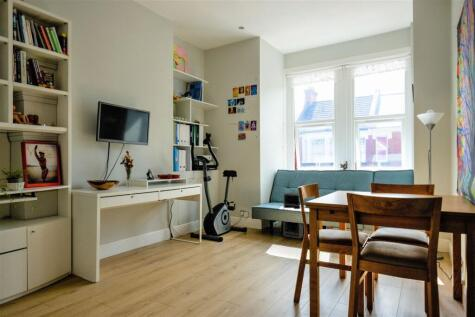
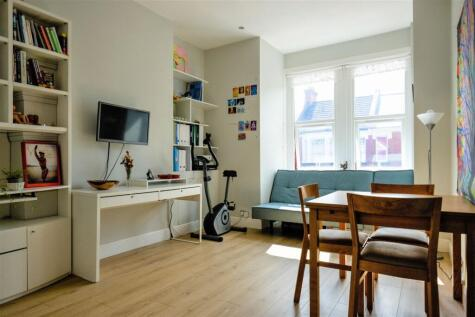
- speaker [283,191,304,239]
